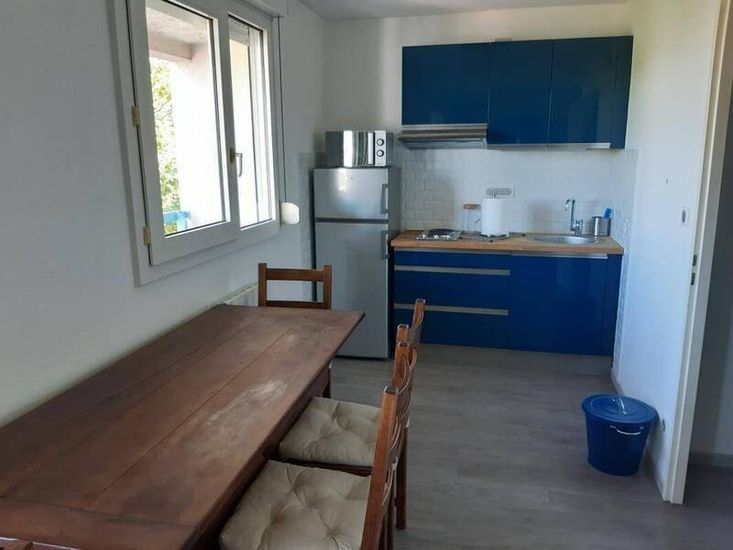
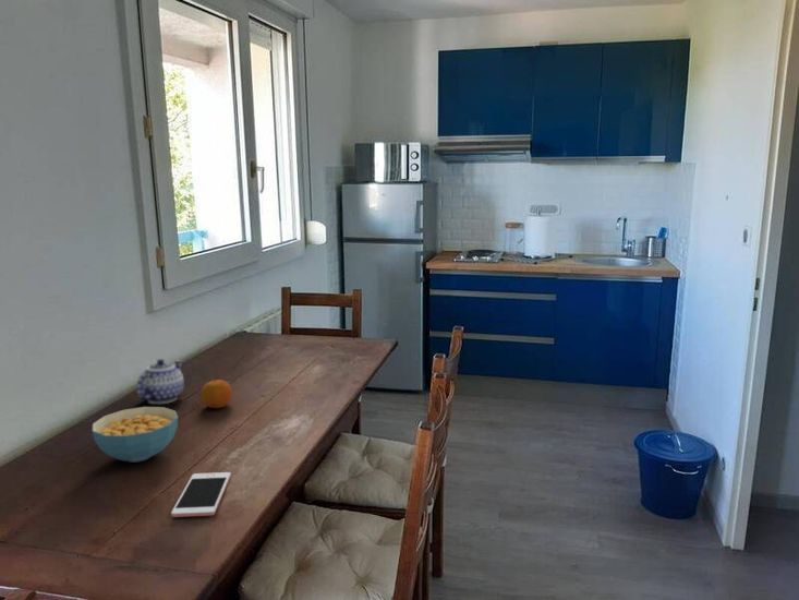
+ cereal bowl [92,406,179,464]
+ teapot [135,358,185,405]
+ fruit [199,379,233,409]
+ cell phone [170,471,232,518]
